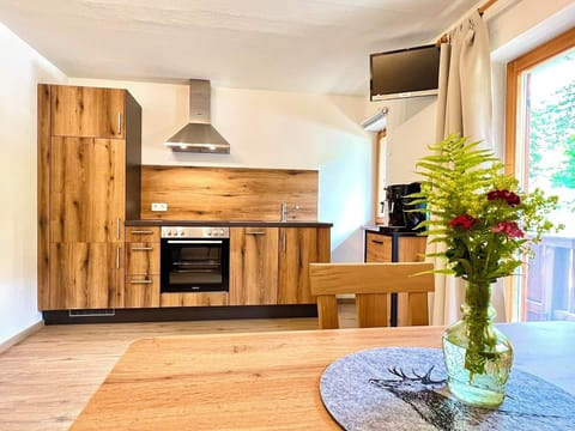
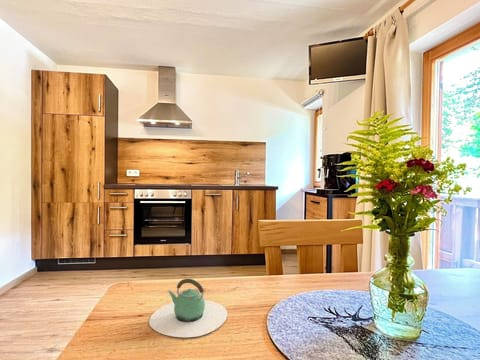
+ teapot [148,278,228,338]
